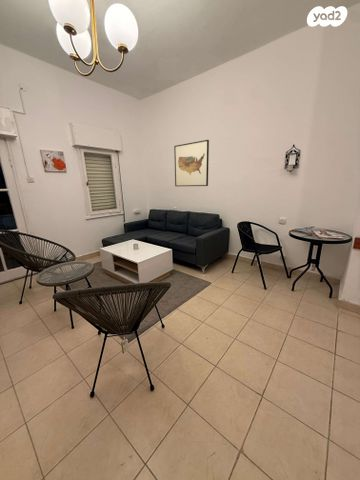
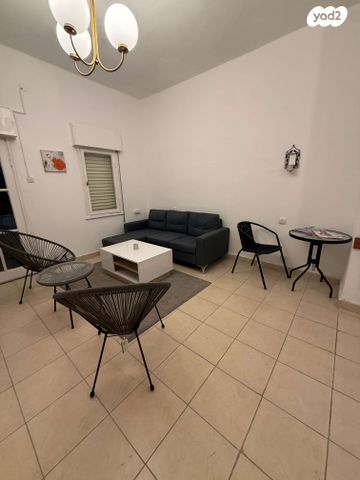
- wall art [173,139,210,187]
